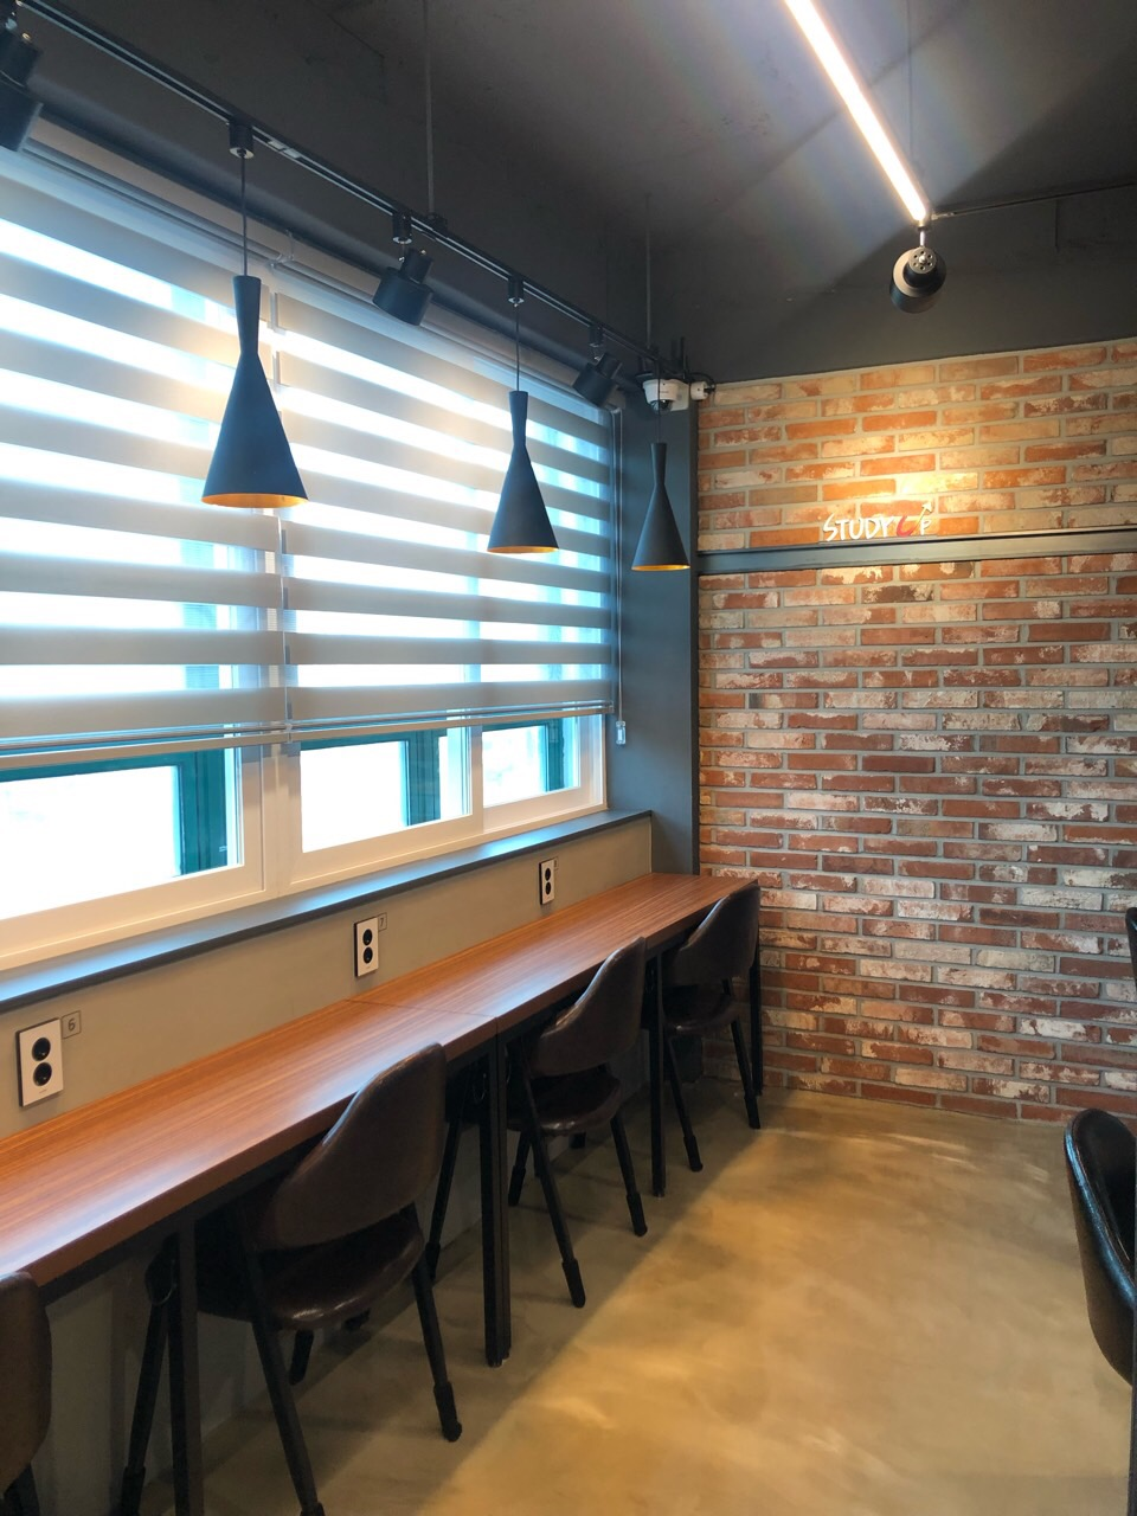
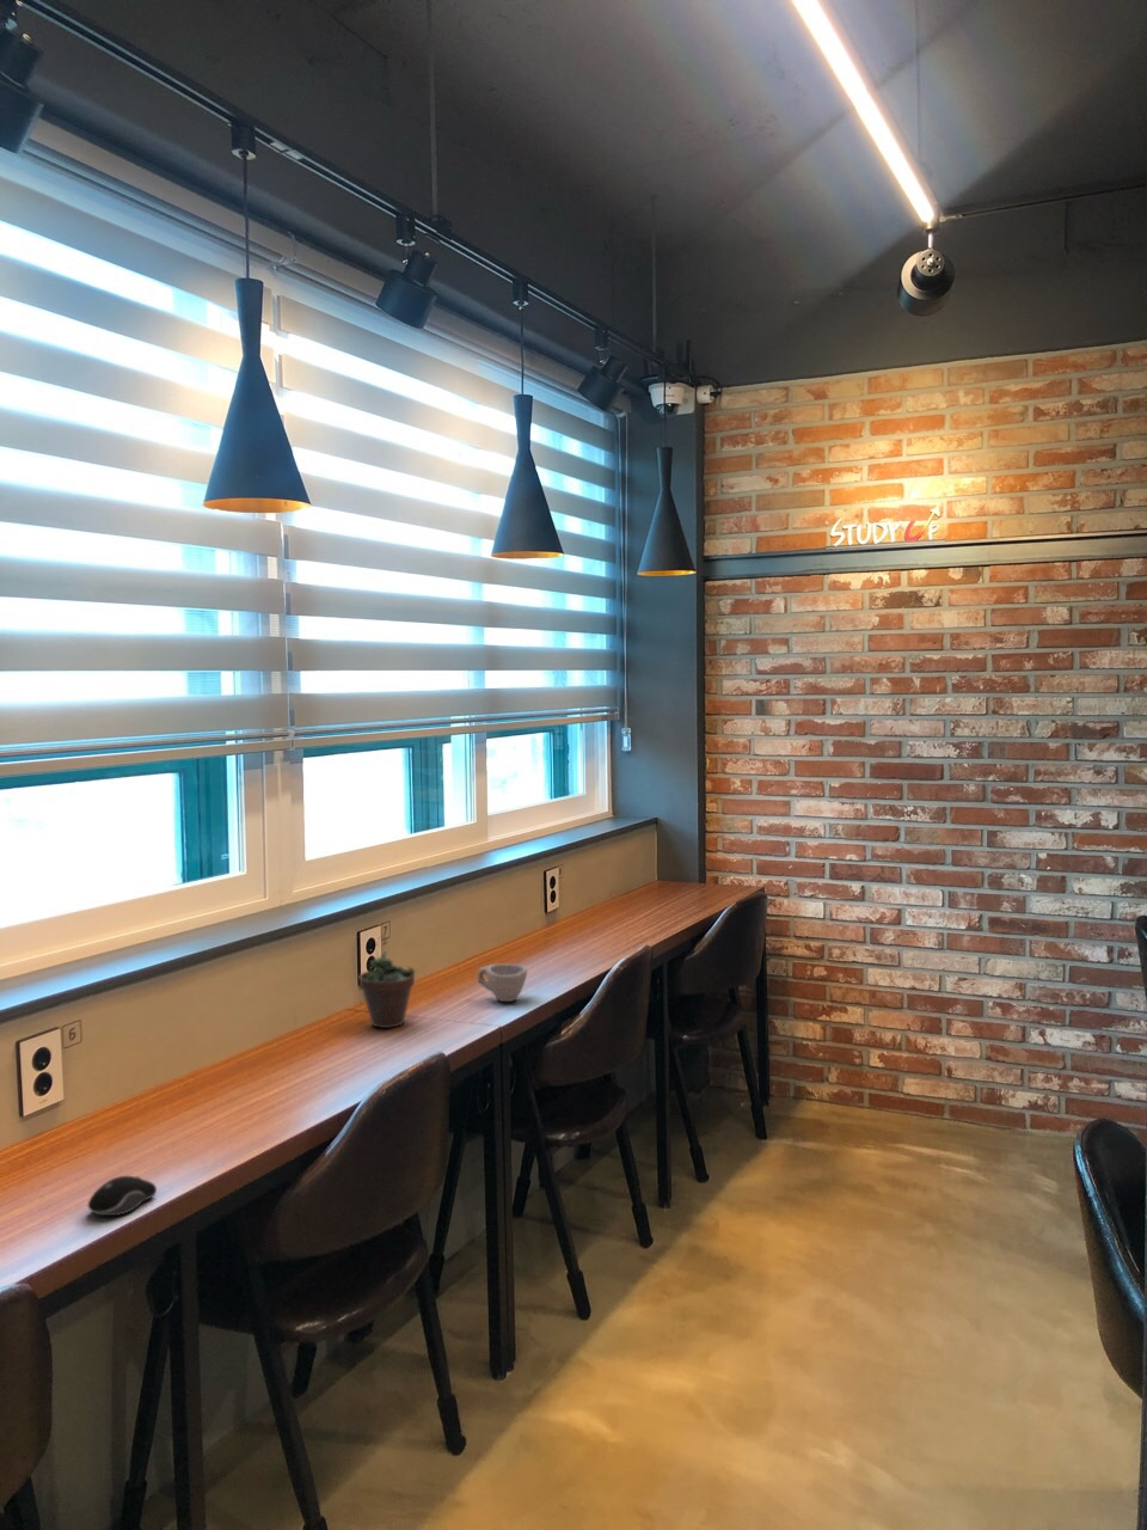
+ succulent plant [358,935,416,1029]
+ cup [476,963,528,1002]
+ computer mouse [87,1175,158,1217]
